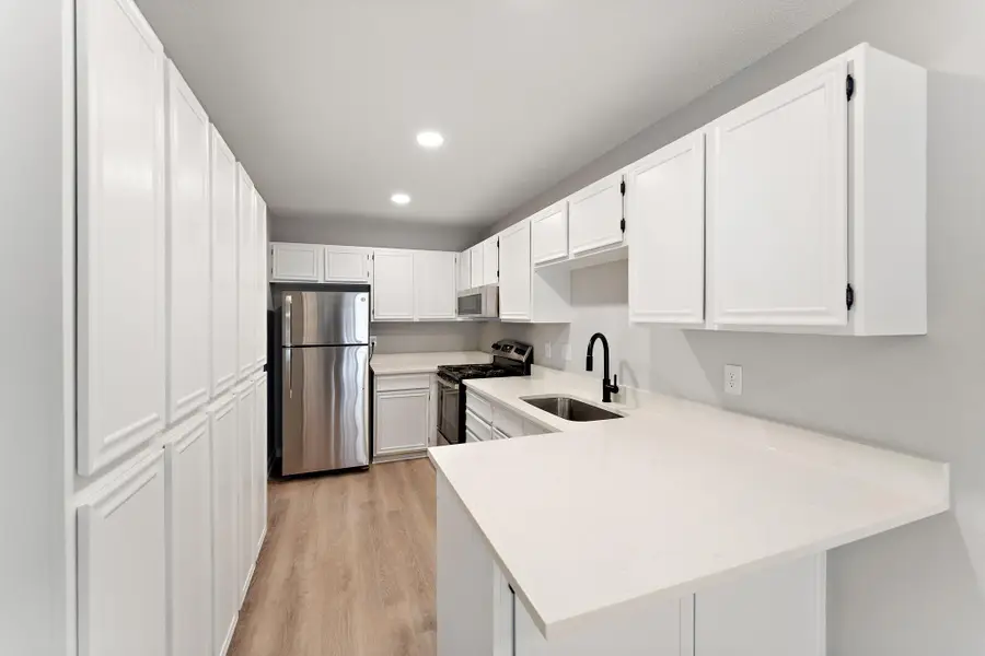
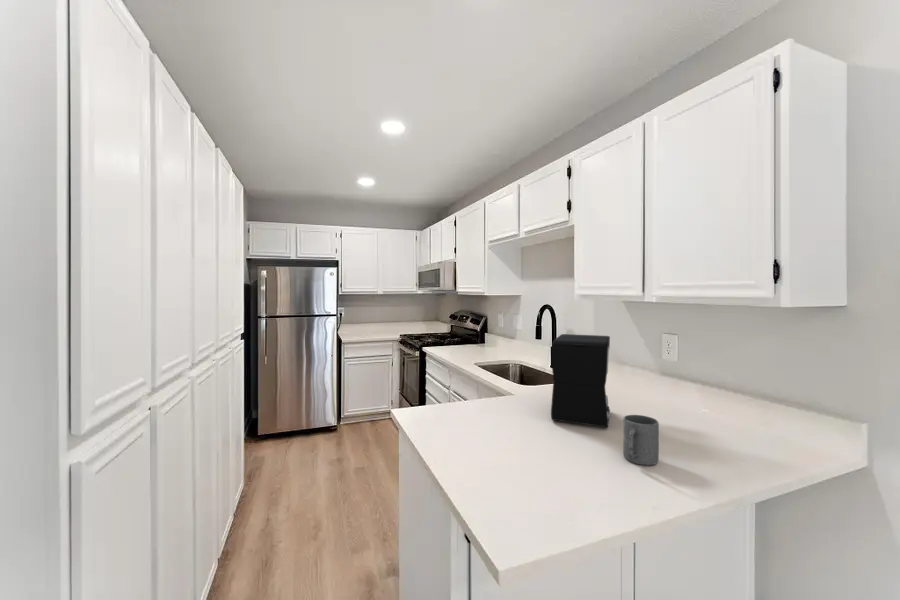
+ coffee maker [550,333,612,428]
+ mug [622,414,660,466]
